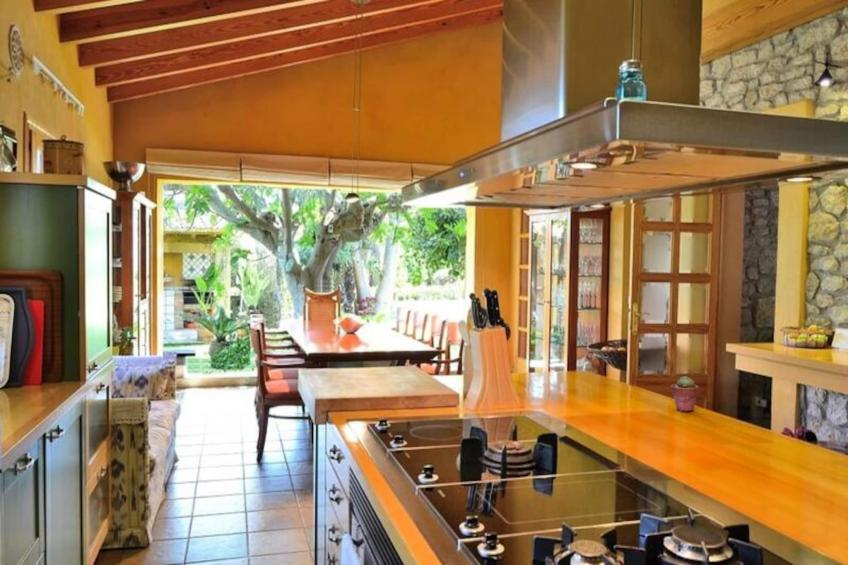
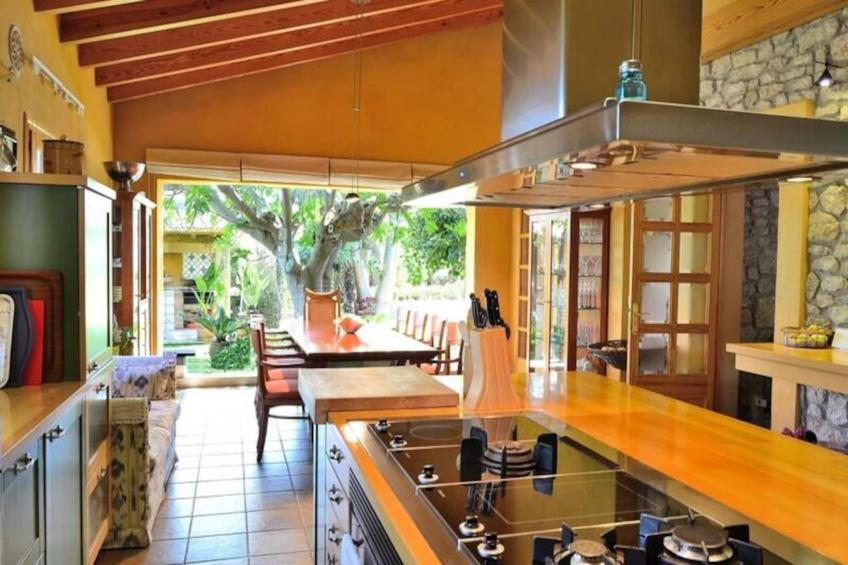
- potted succulent [670,375,700,413]
